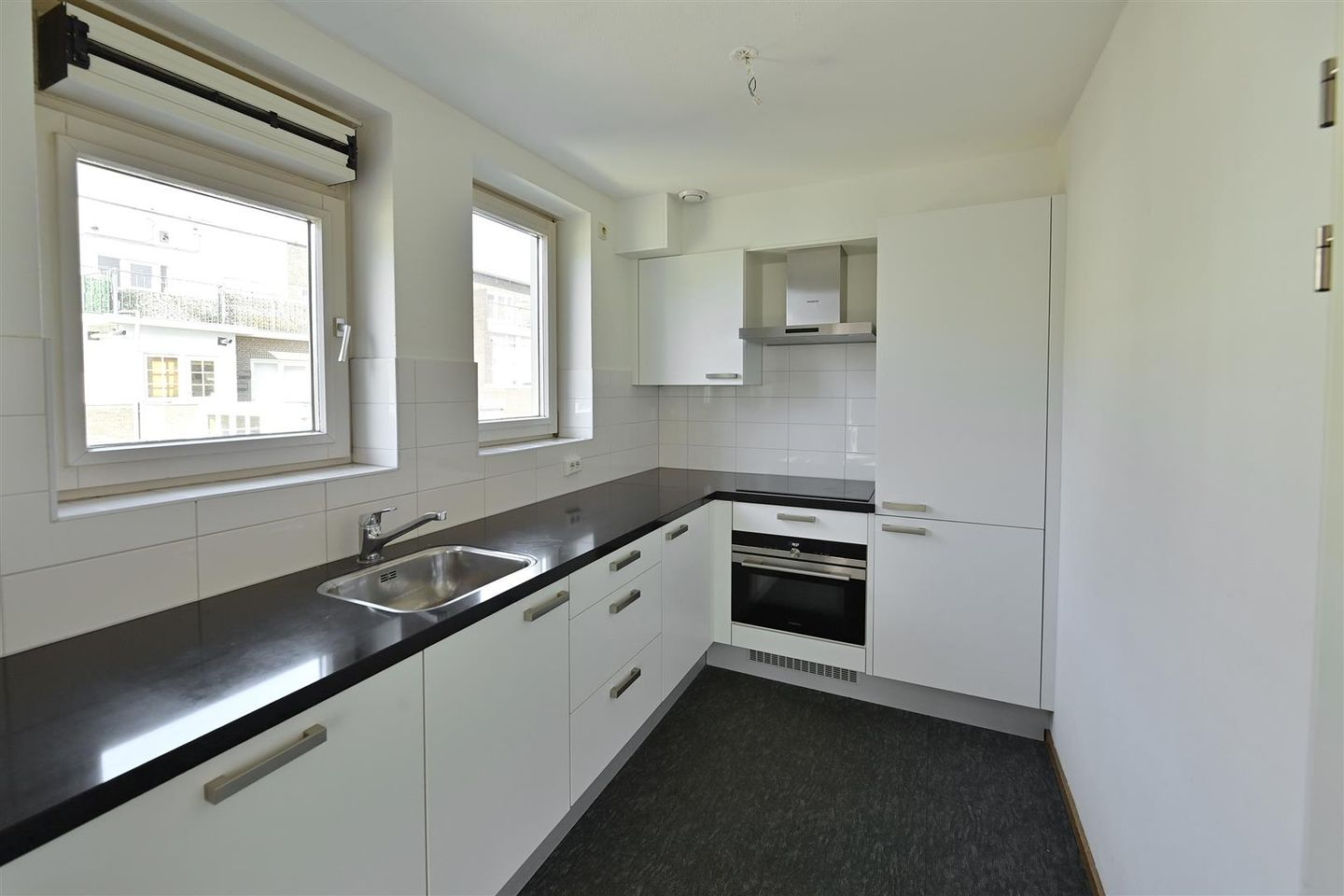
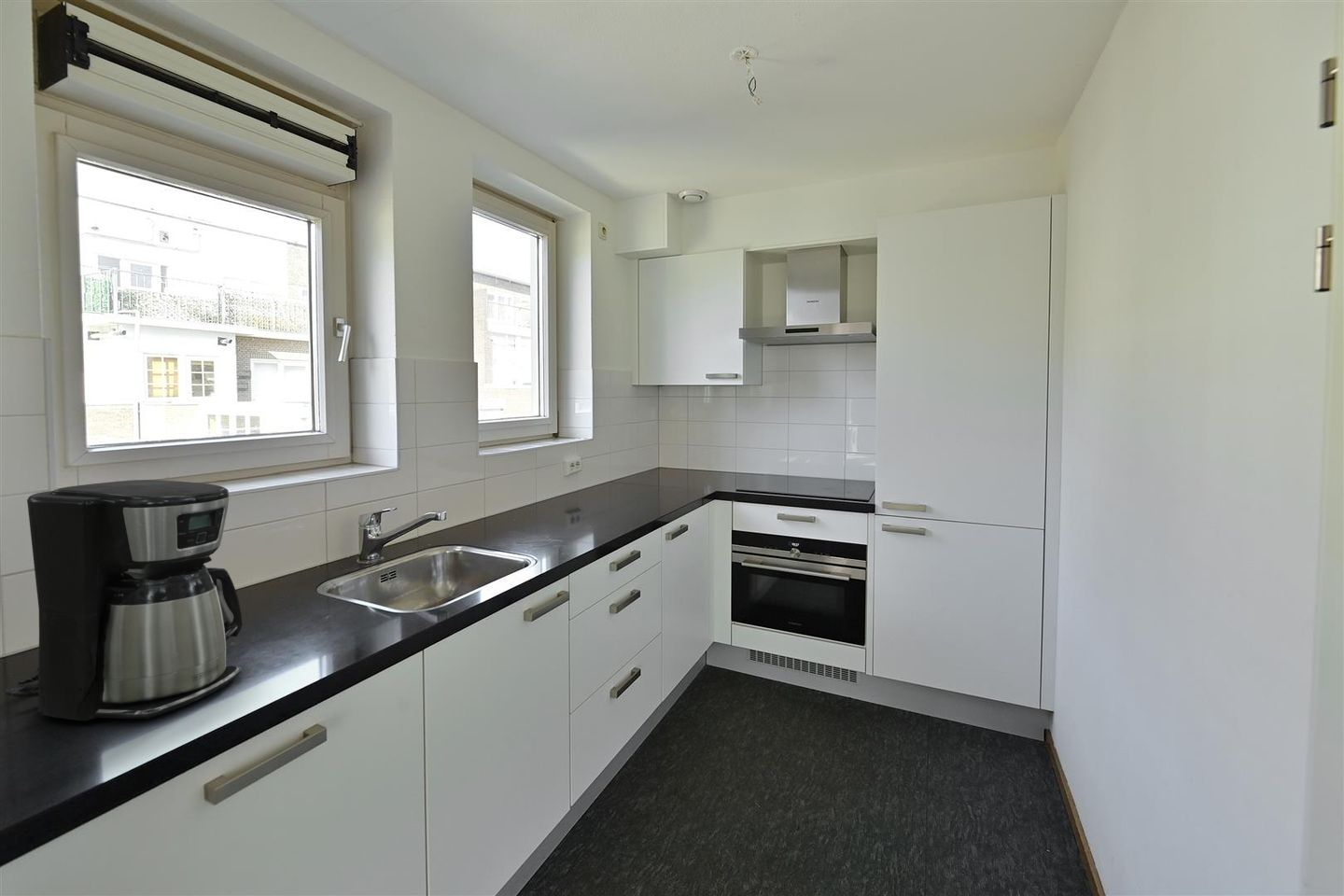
+ coffee maker [5,479,244,721]
